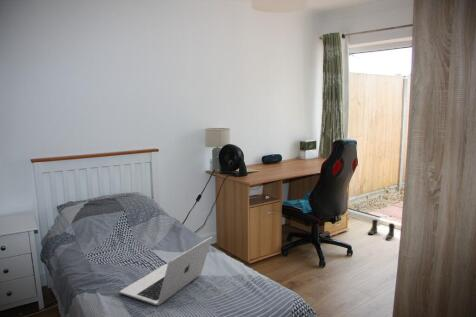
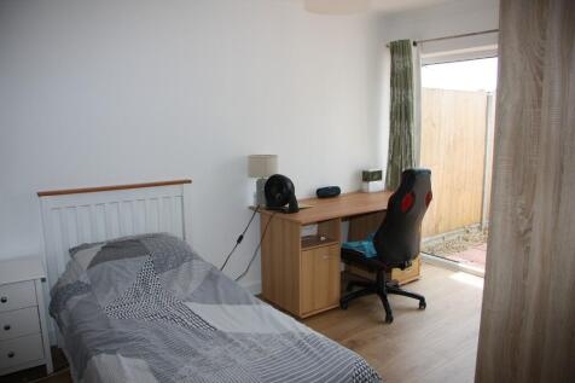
- boots [367,219,396,240]
- laptop [119,236,213,306]
